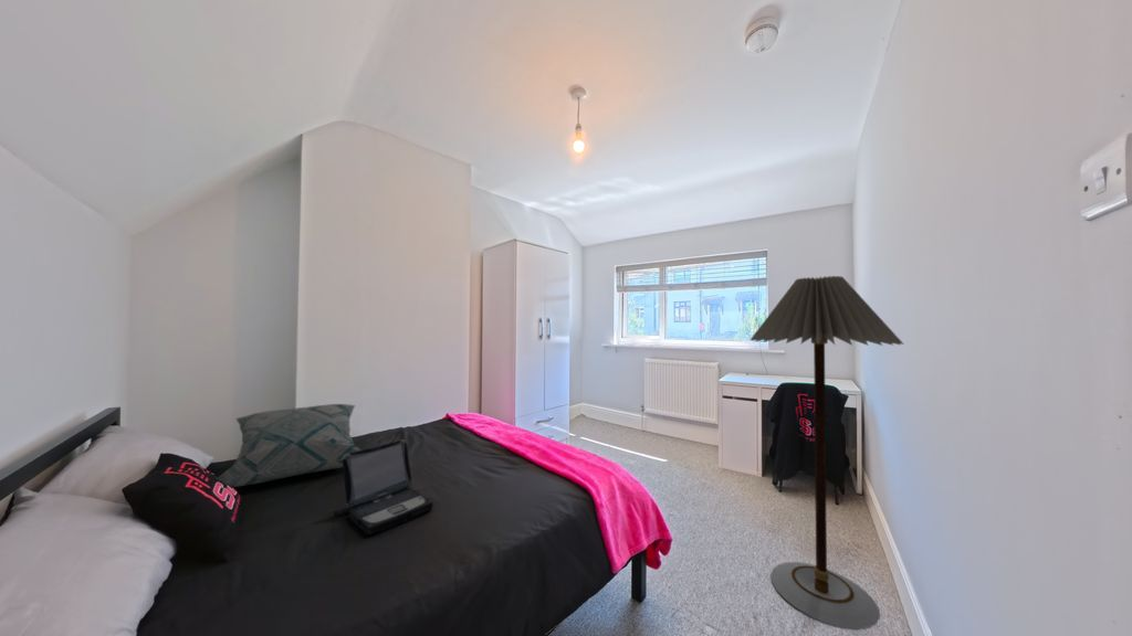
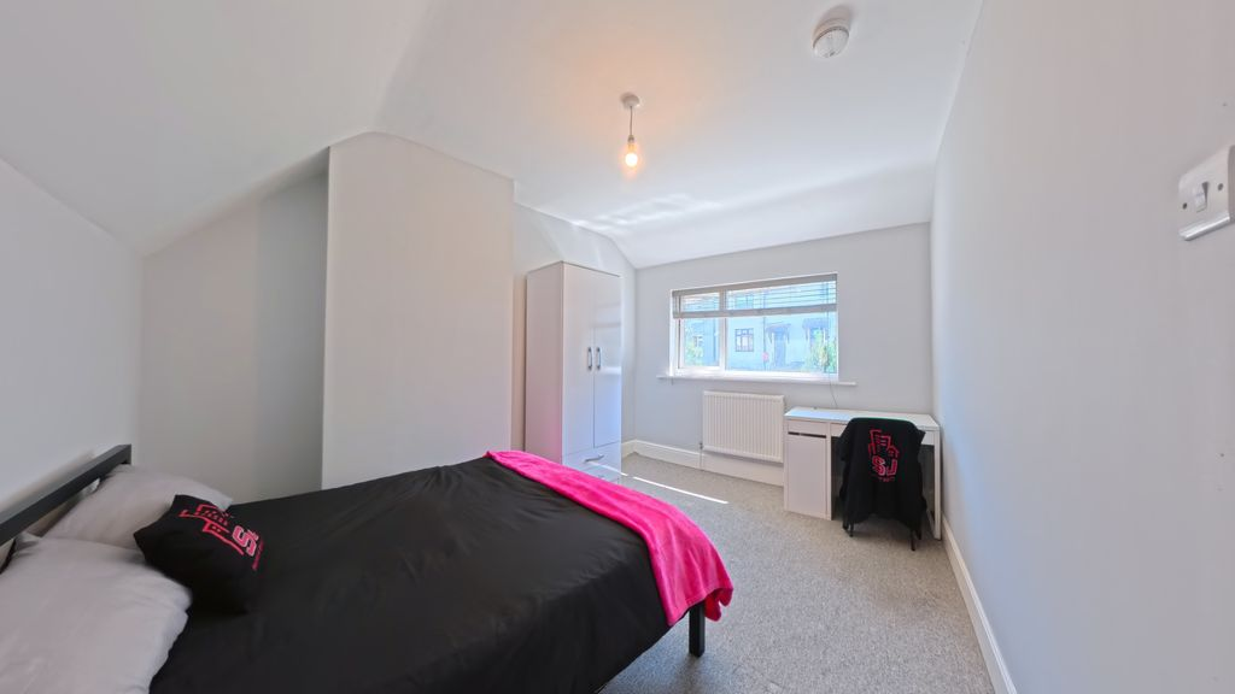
- laptop [333,439,434,536]
- floor lamp [750,275,905,629]
- decorative pillow [217,403,361,488]
